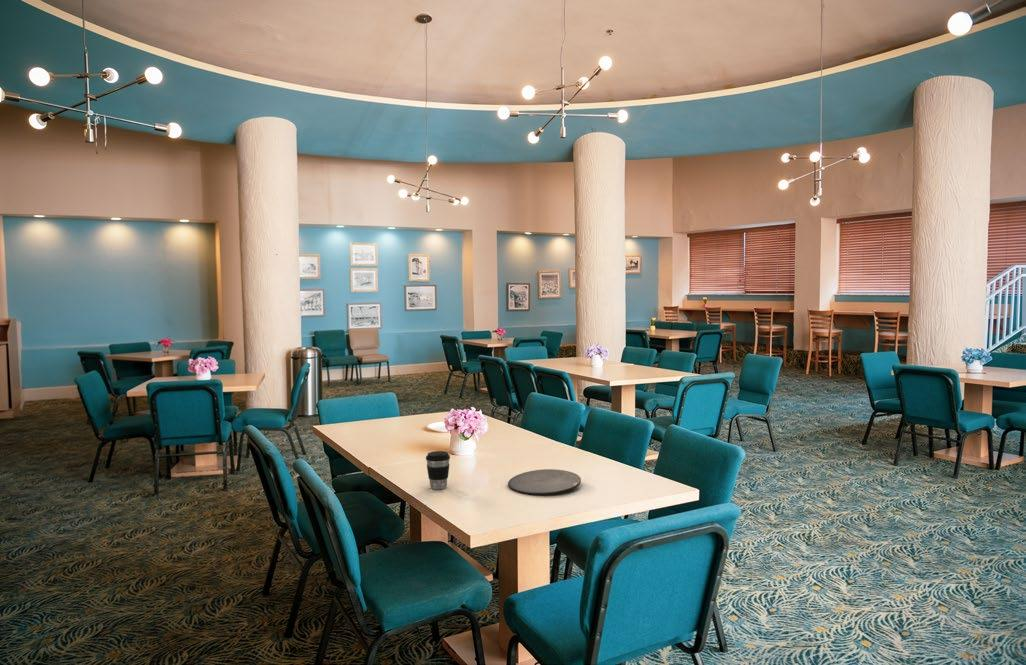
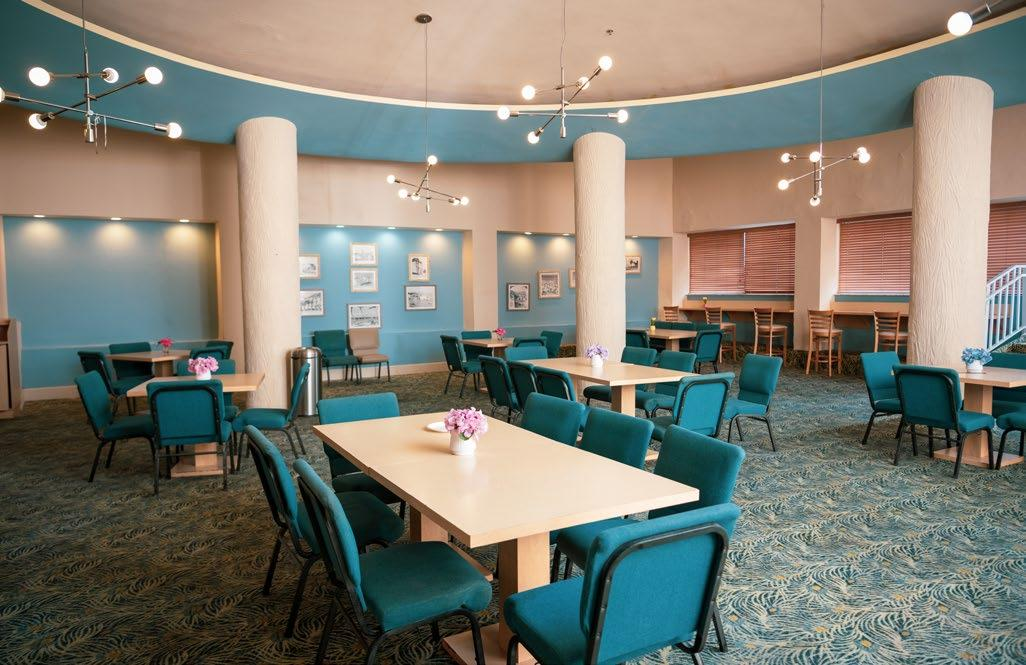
- plate [507,468,582,496]
- coffee cup [425,450,451,490]
